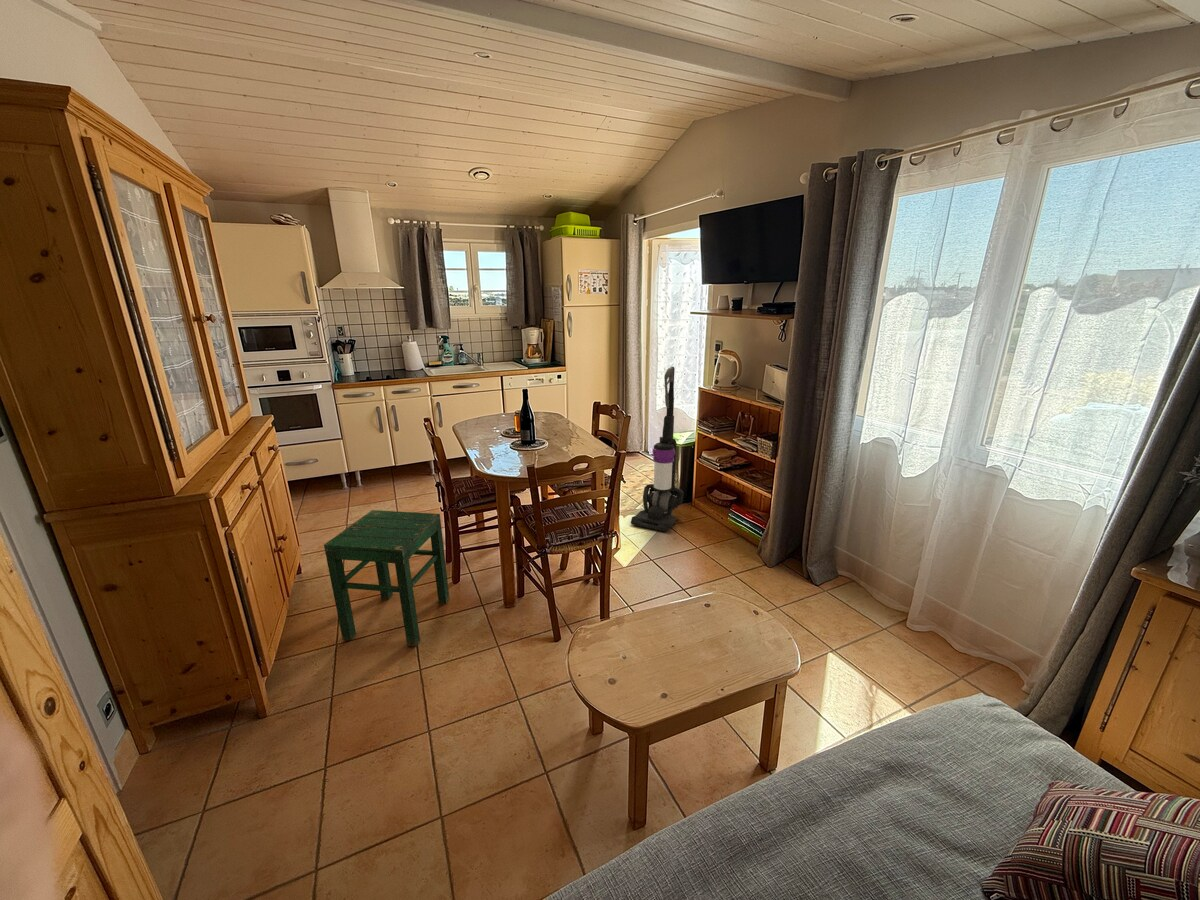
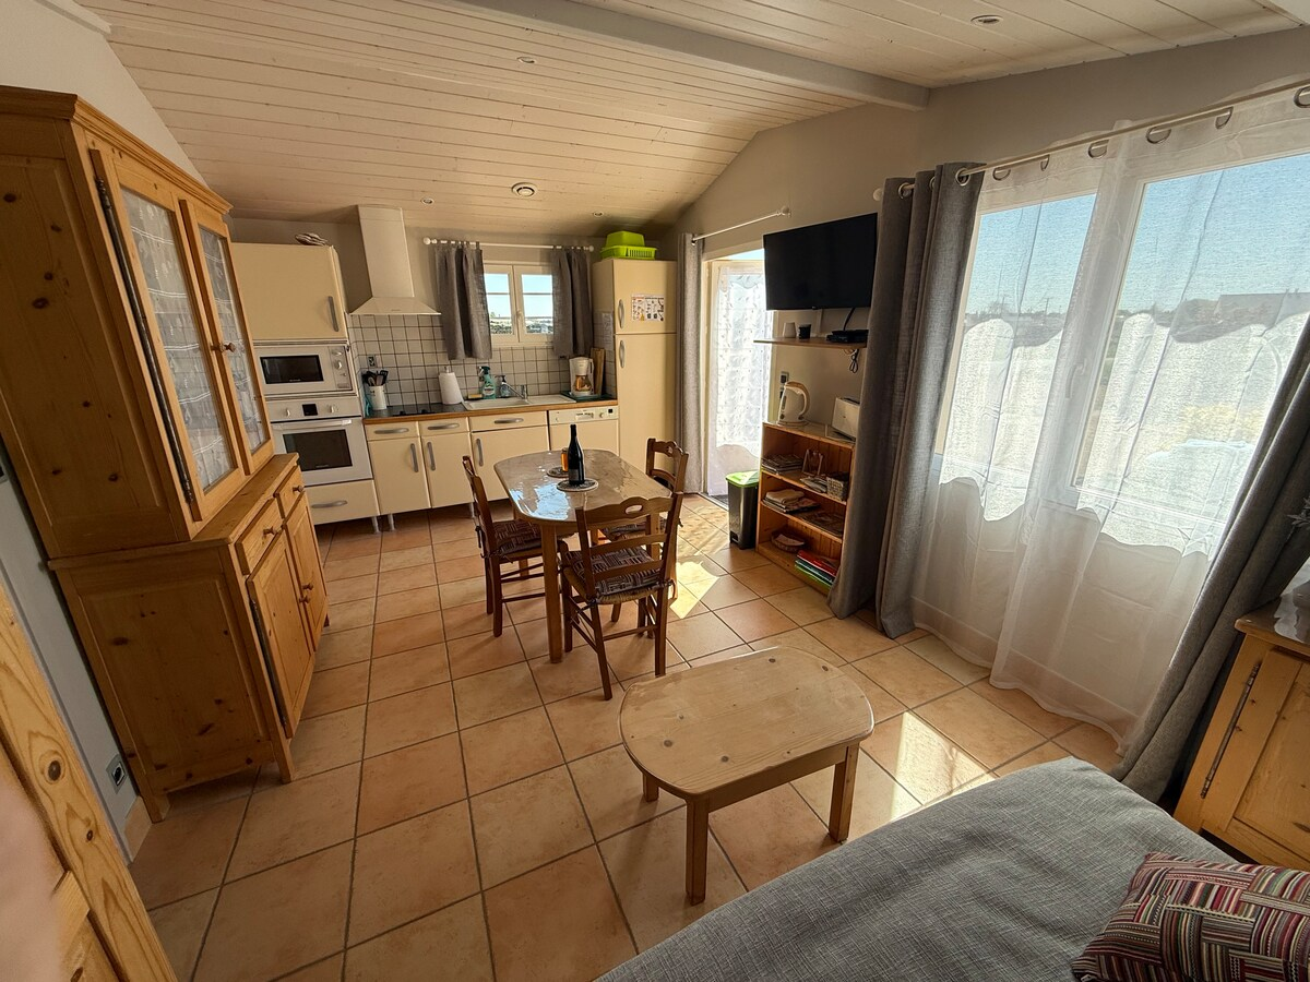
- stool [323,509,451,648]
- vacuum cleaner [630,366,685,533]
